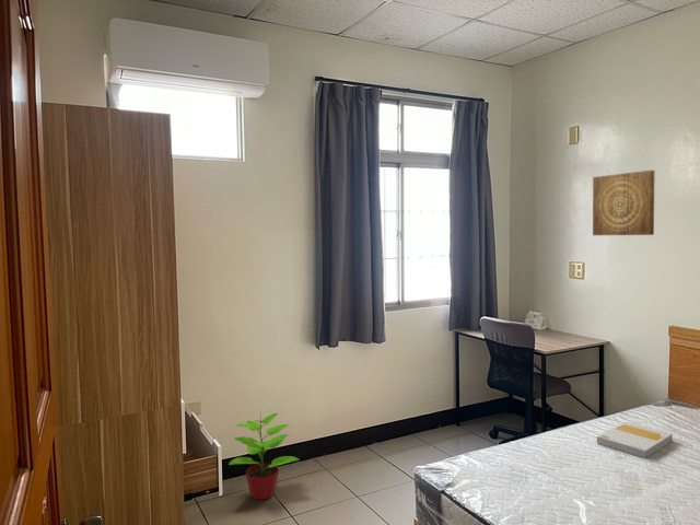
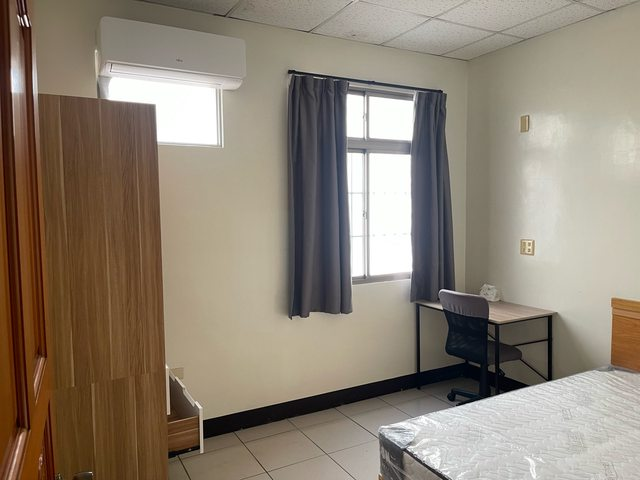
- potted plant [228,410,301,501]
- wall art [592,170,655,236]
- book [596,420,674,459]
